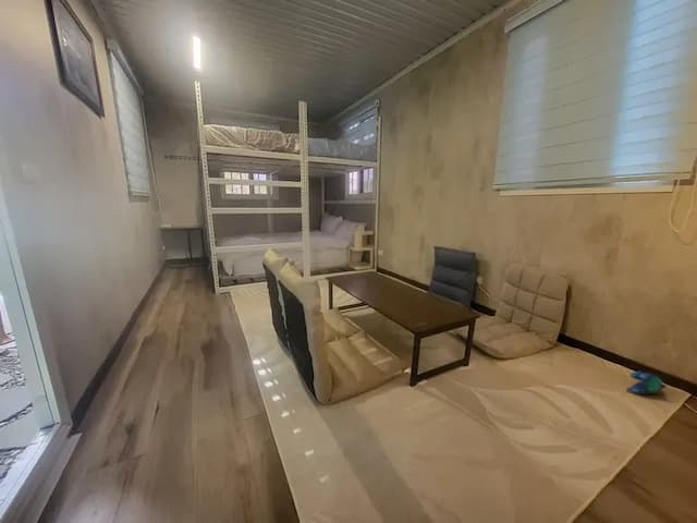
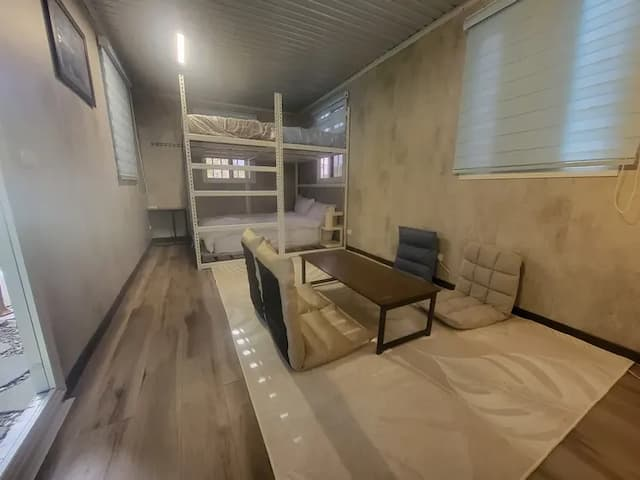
- plush toy [625,369,668,396]
